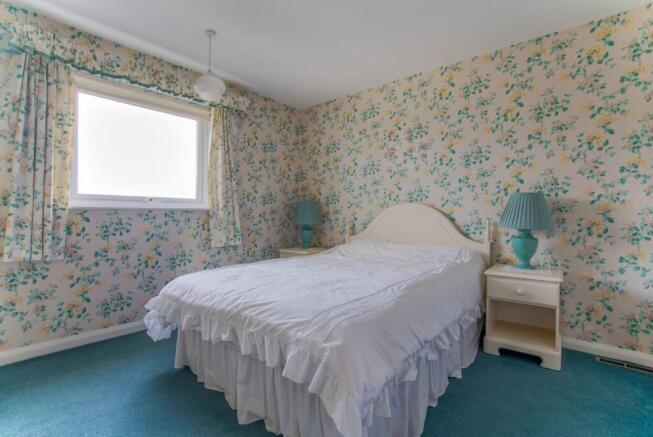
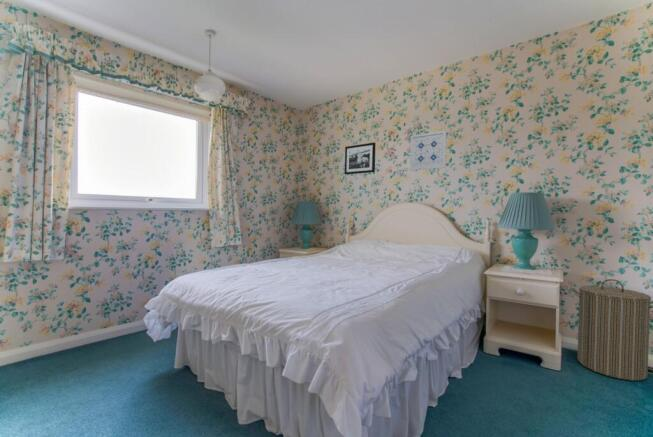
+ picture frame [344,142,377,175]
+ laundry hamper [571,278,653,382]
+ wall art [409,129,448,172]
